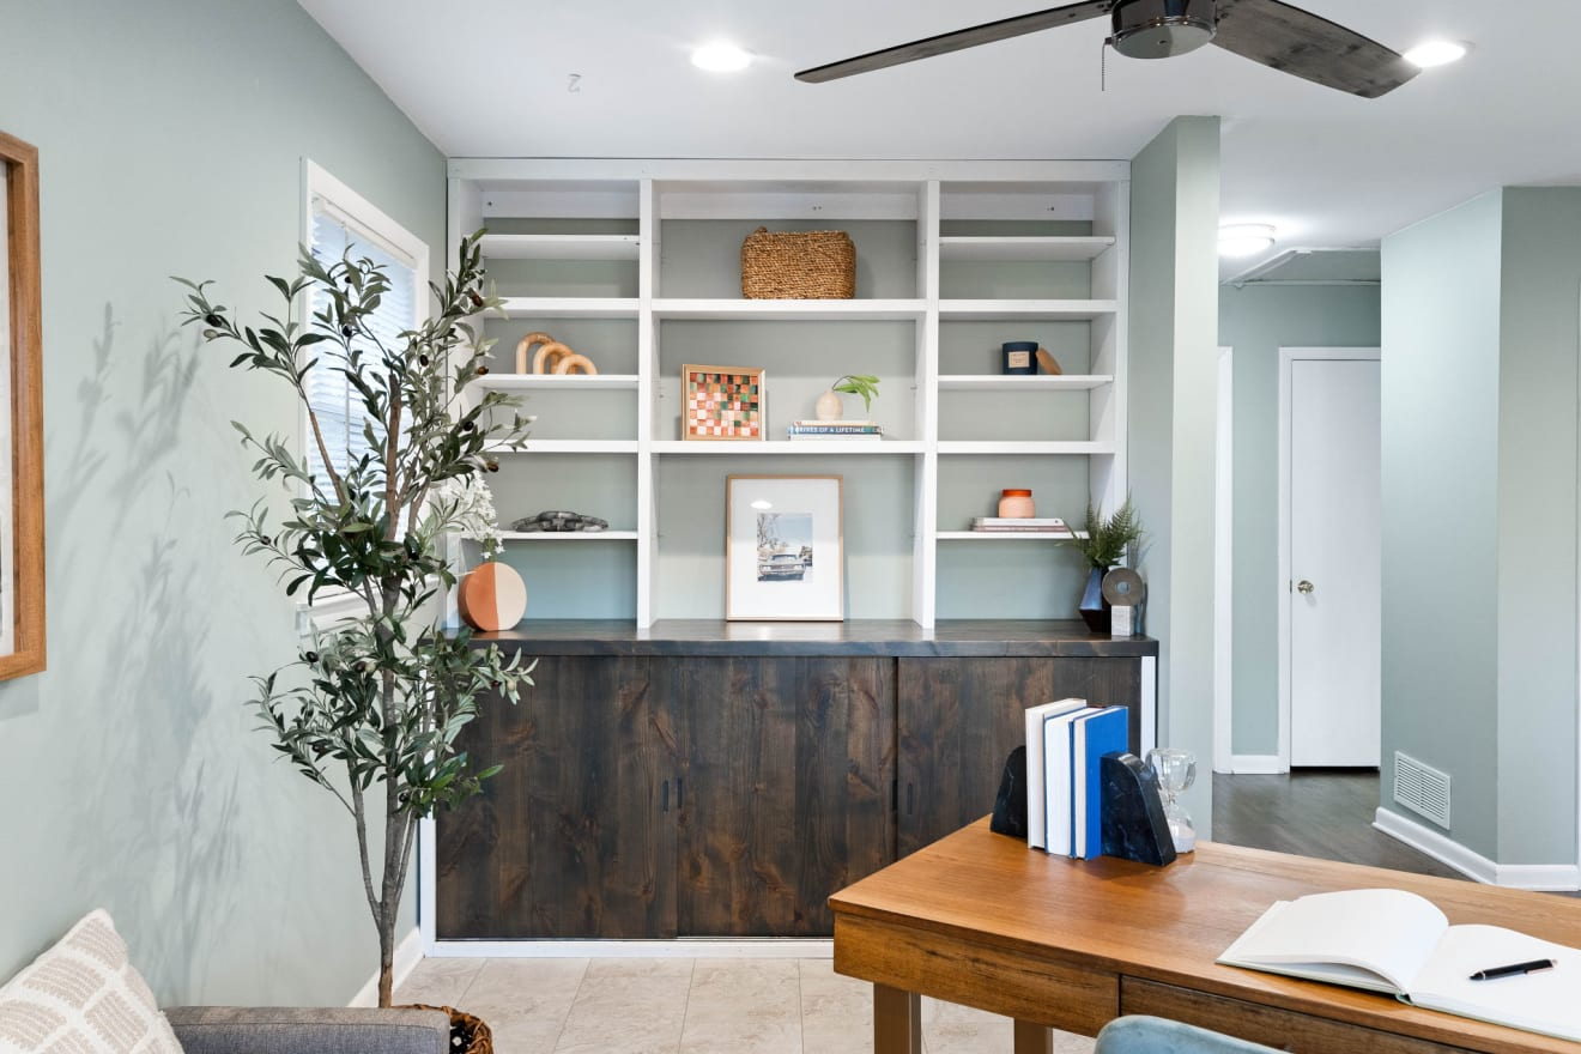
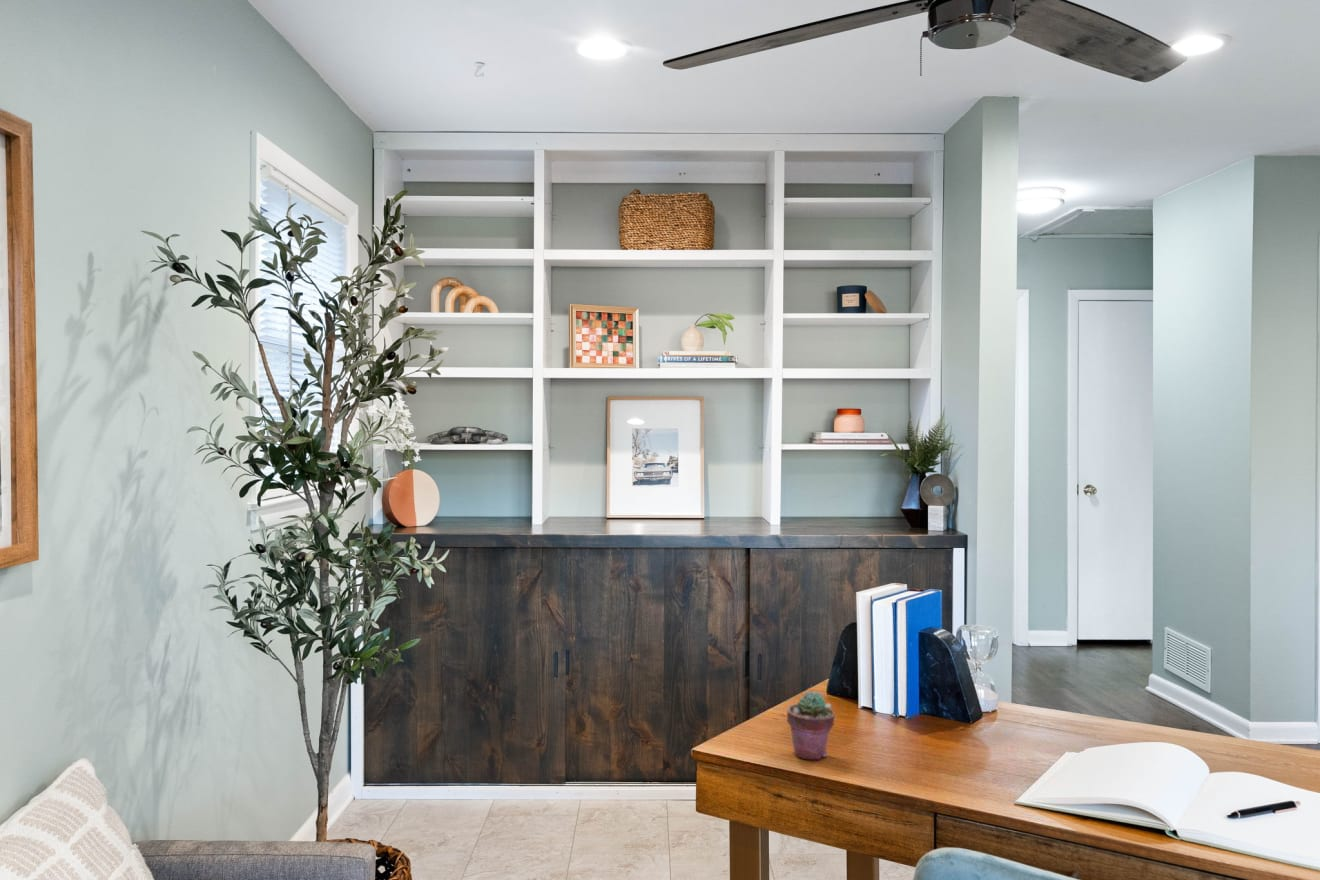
+ potted succulent [786,691,836,760]
